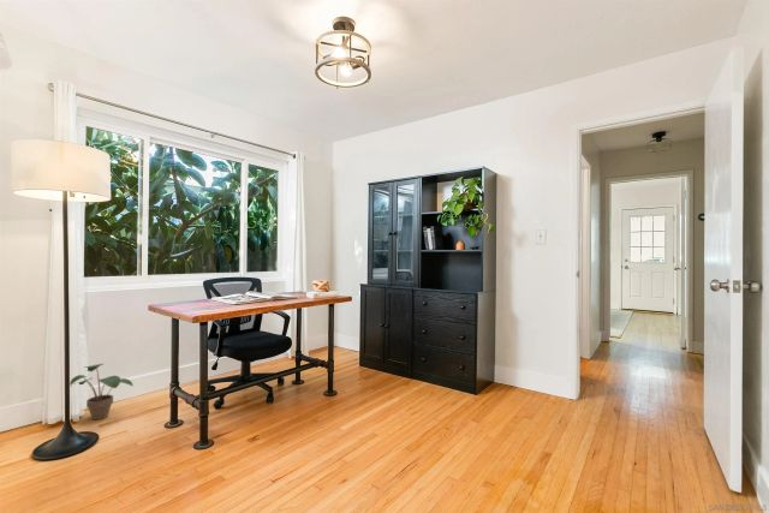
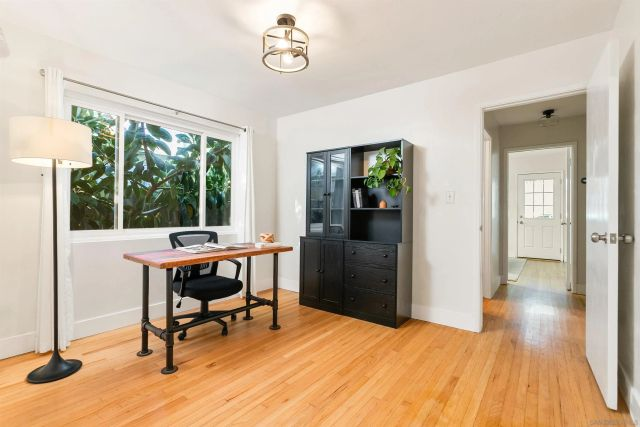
- potted plant [68,363,135,420]
